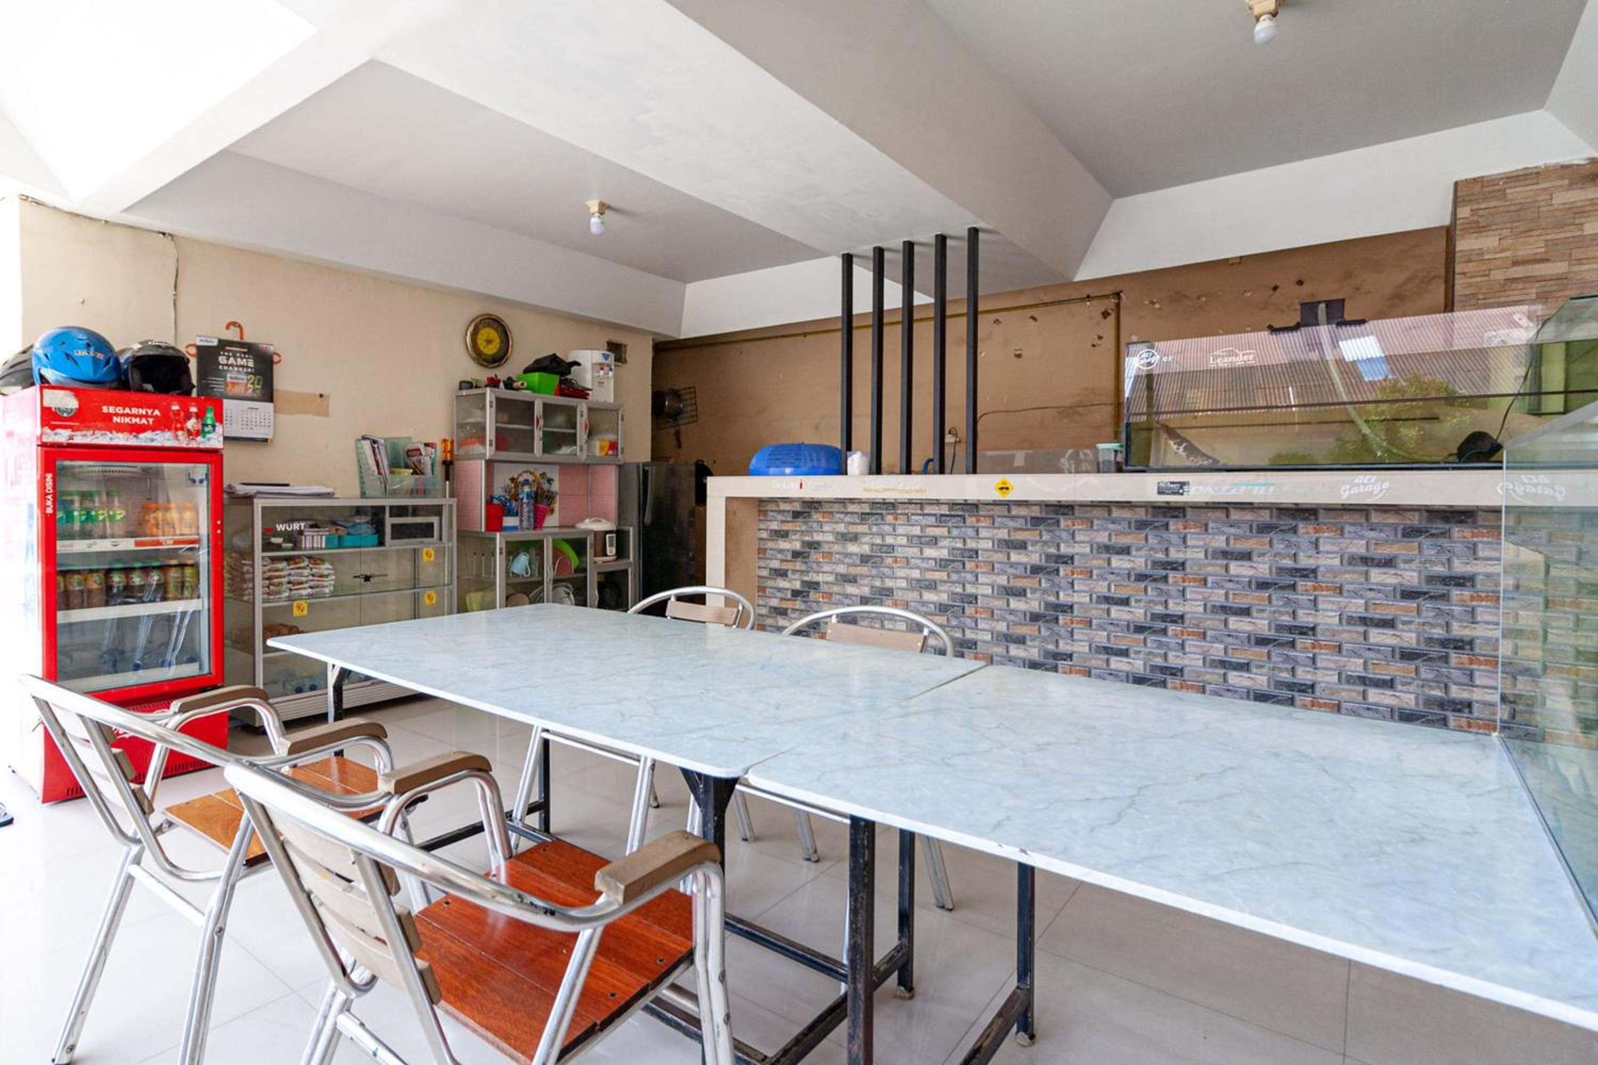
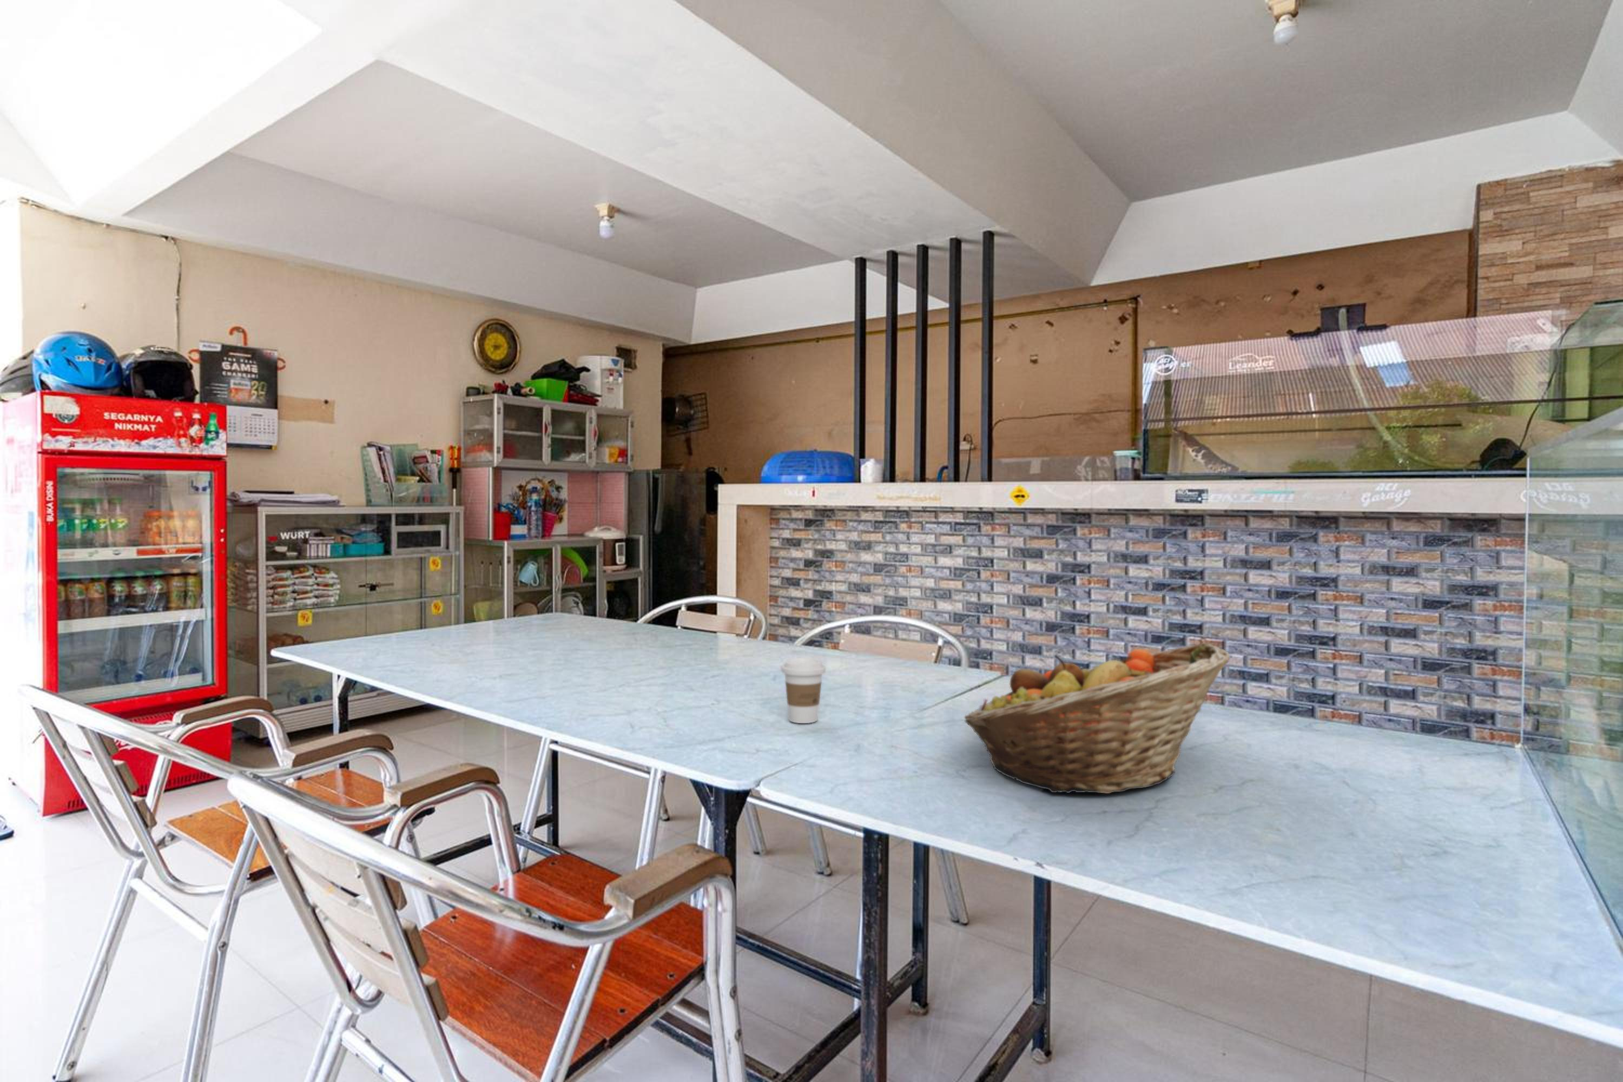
+ fruit basket [964,642,1231,795]
+ coffee cup [781,657,826,723]
